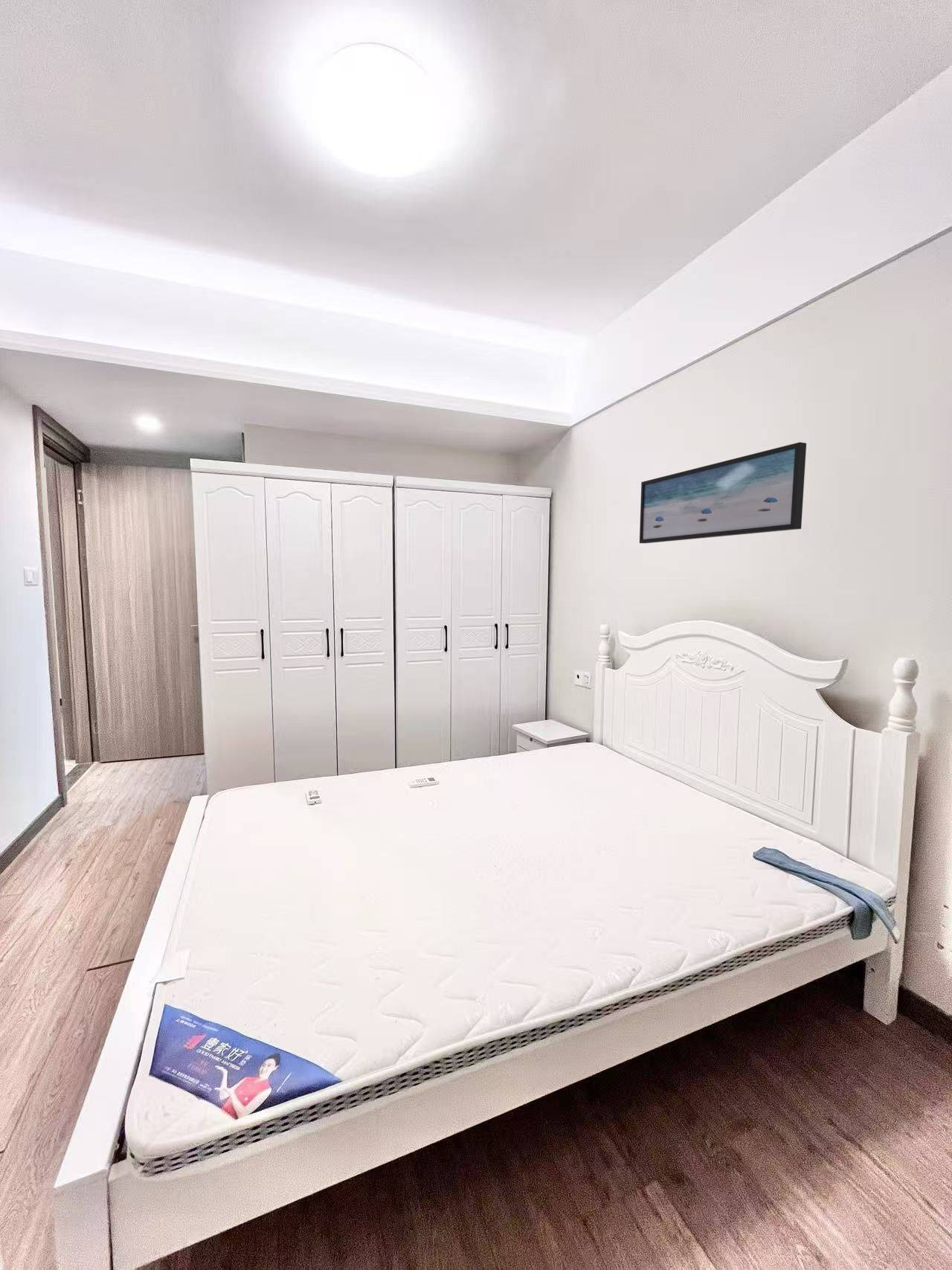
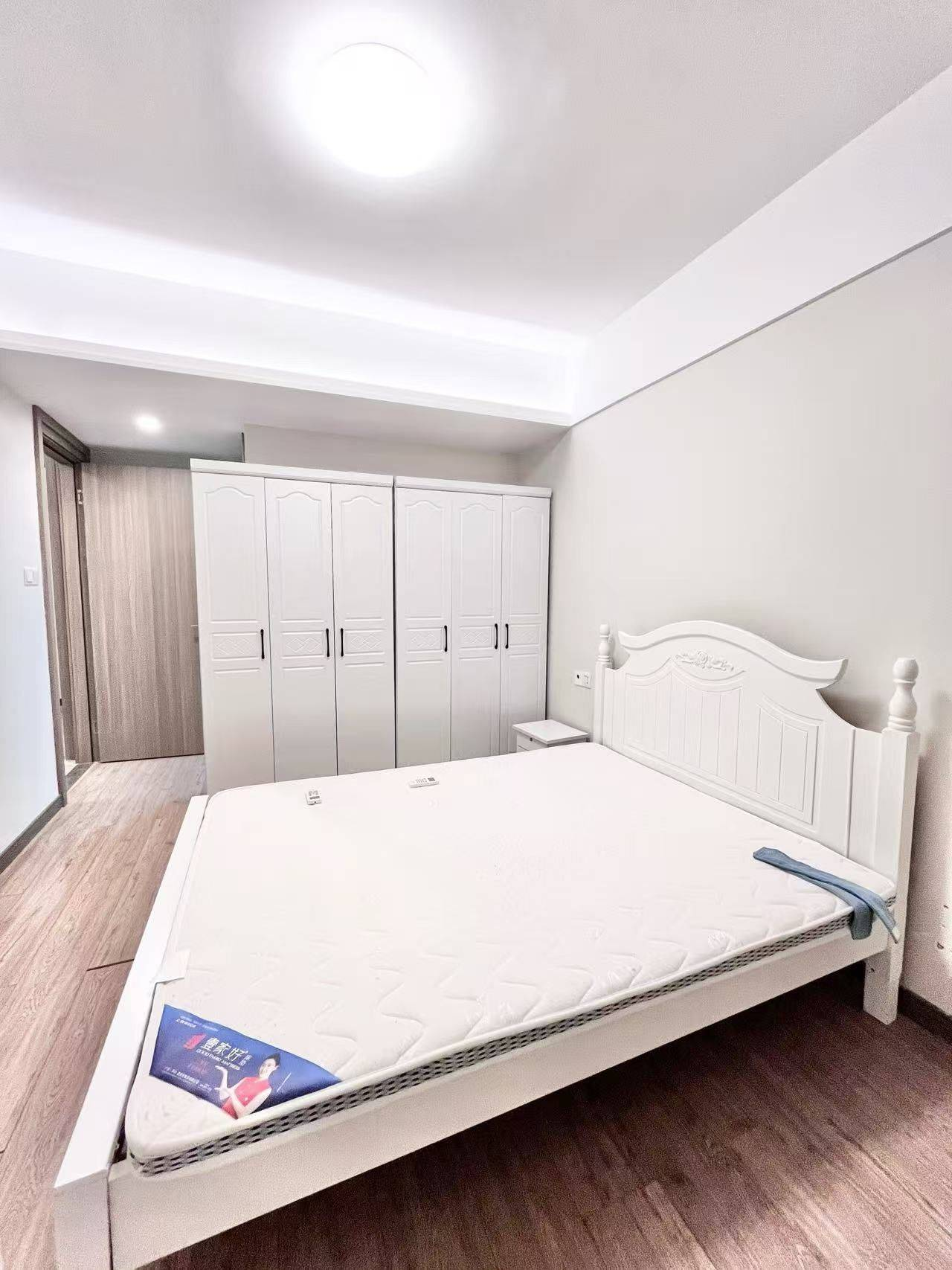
- wall art [639,441,807,544]
